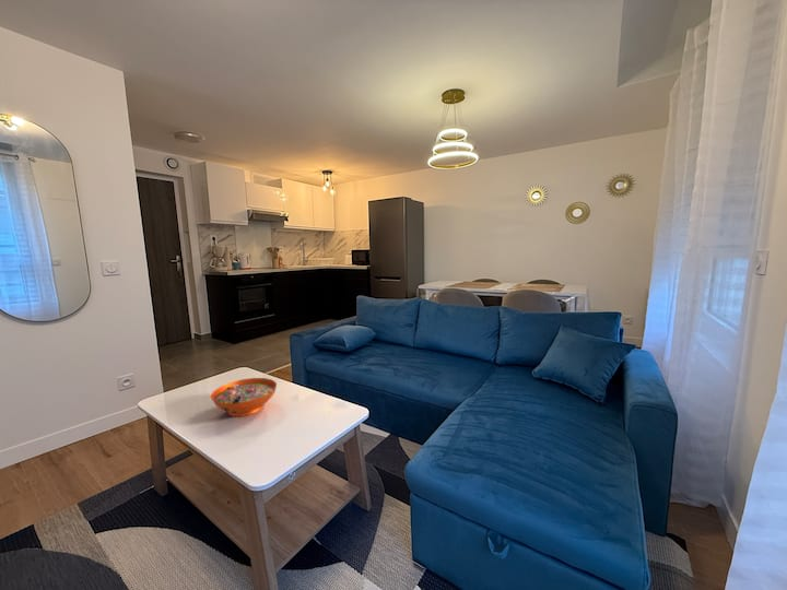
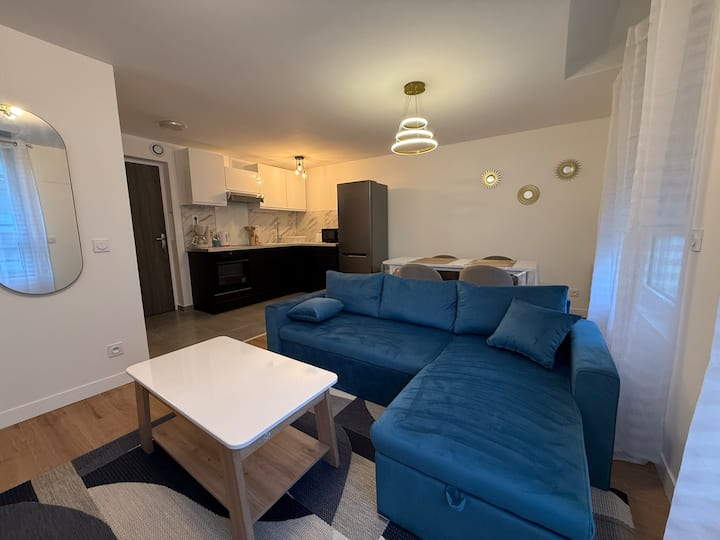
- decorative bowl [210,377,278,417]
